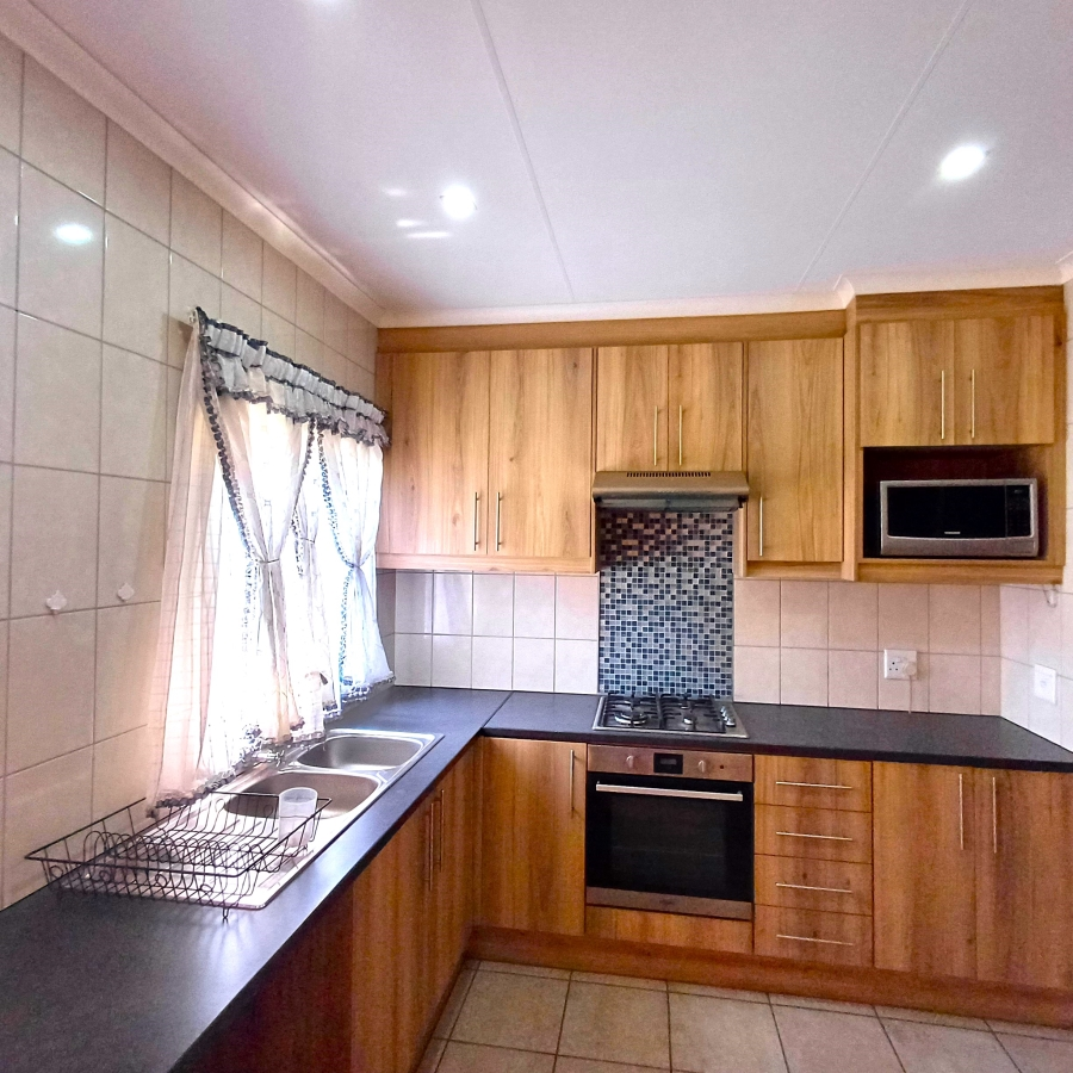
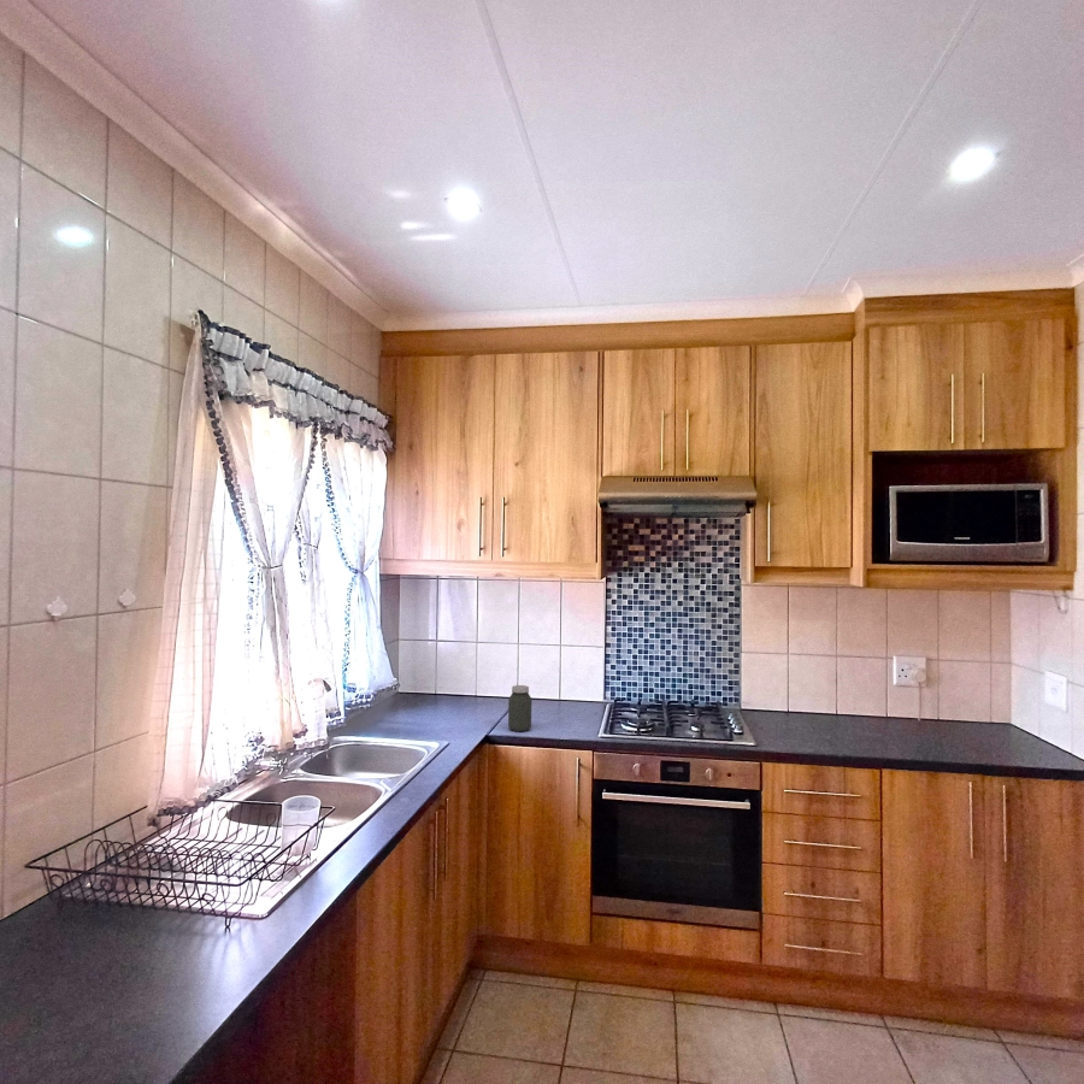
+ jar [507,684,532,732]
